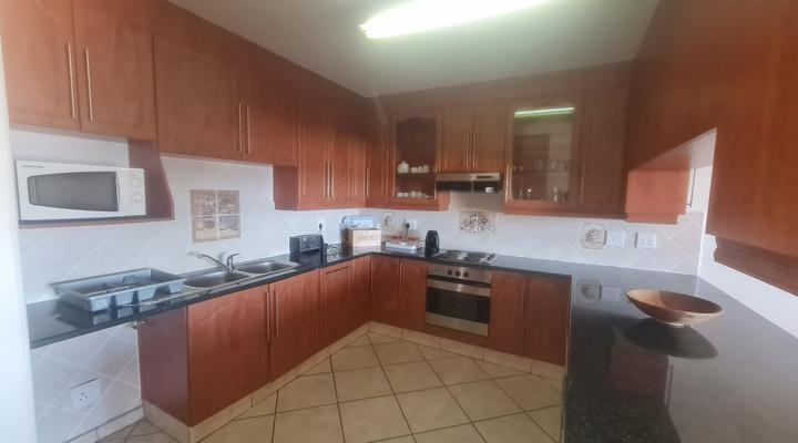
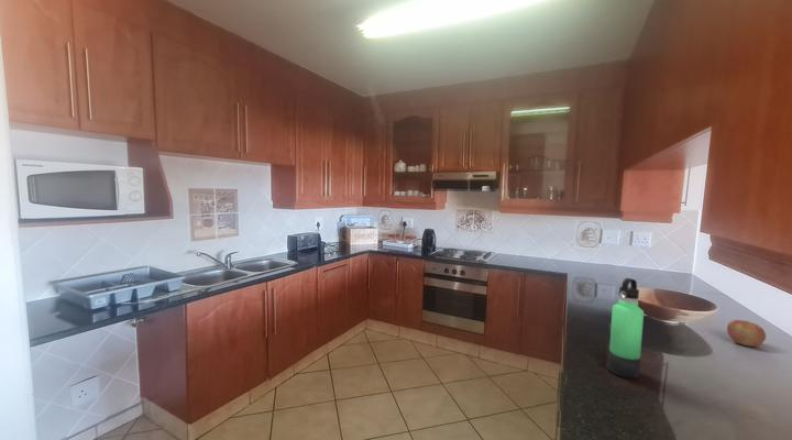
+ apple [726,319,767,348]
+ thermos bottle [606,277,645,380]
